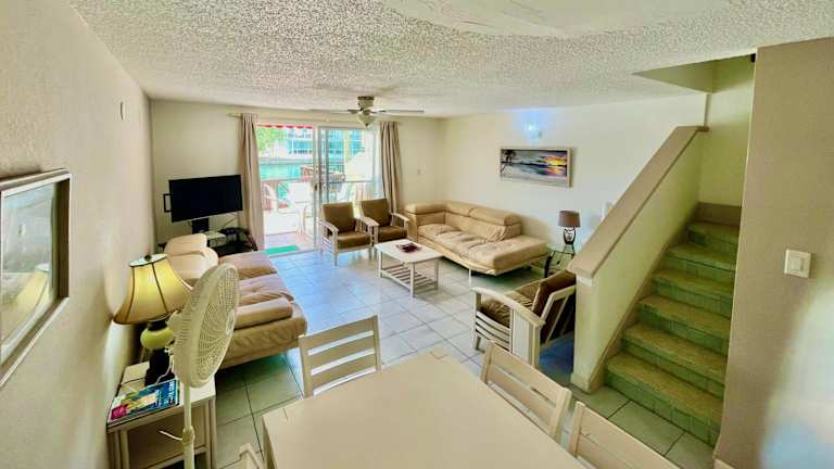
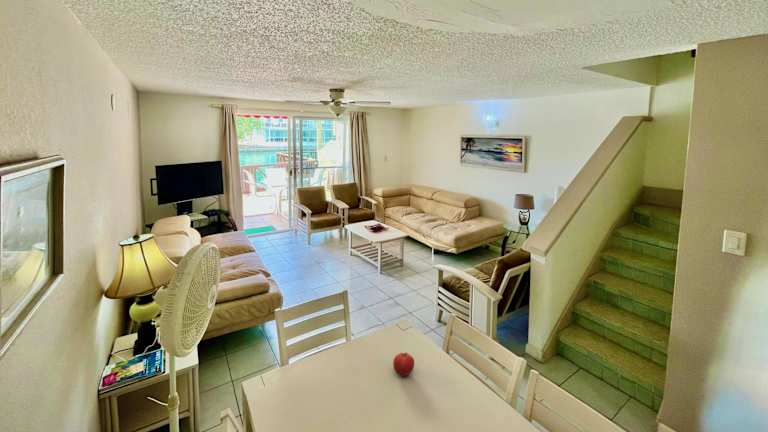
+ fruit [392,351,415,377]
